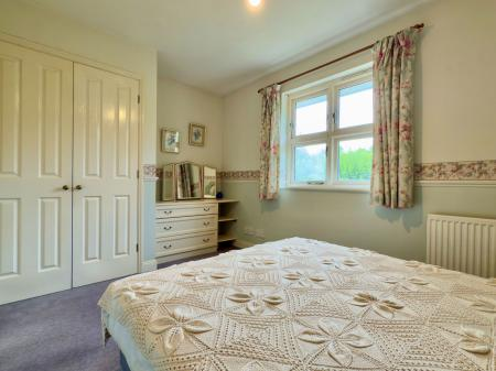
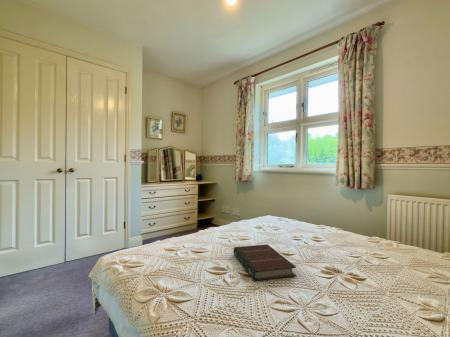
+ book [233,243,297,282]
